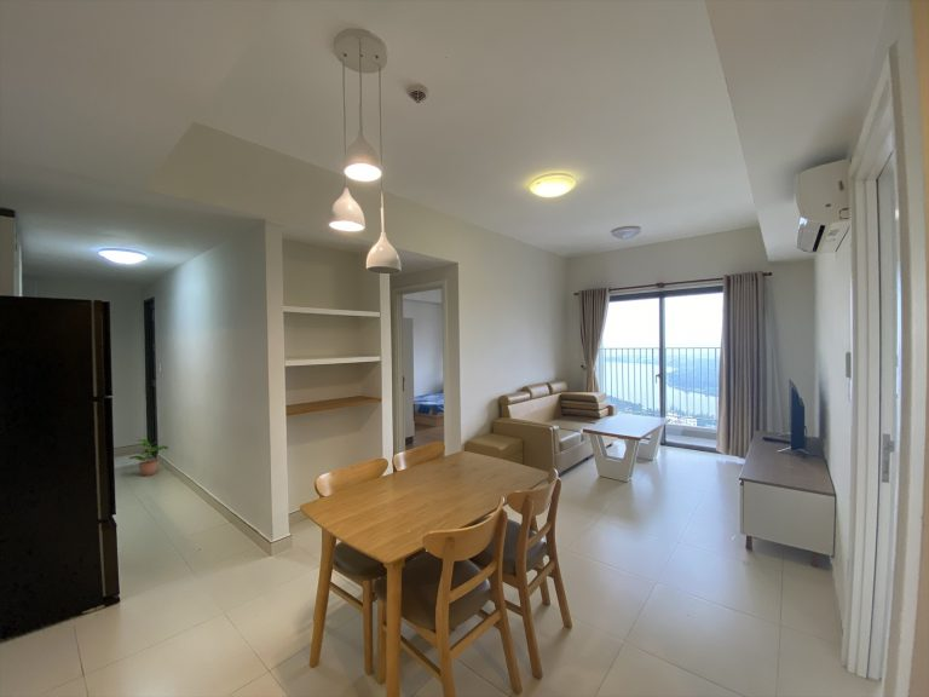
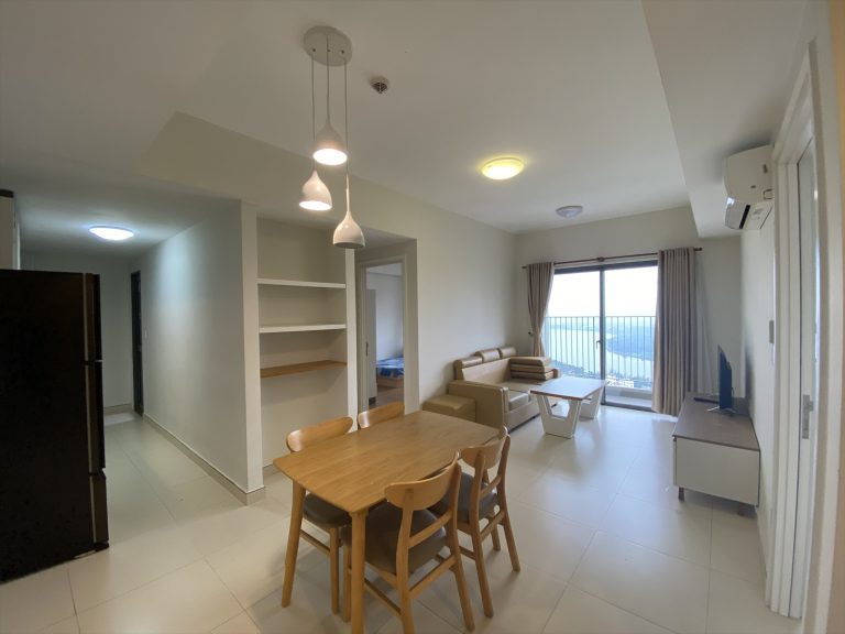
- potted plant [128,438,169,477]
